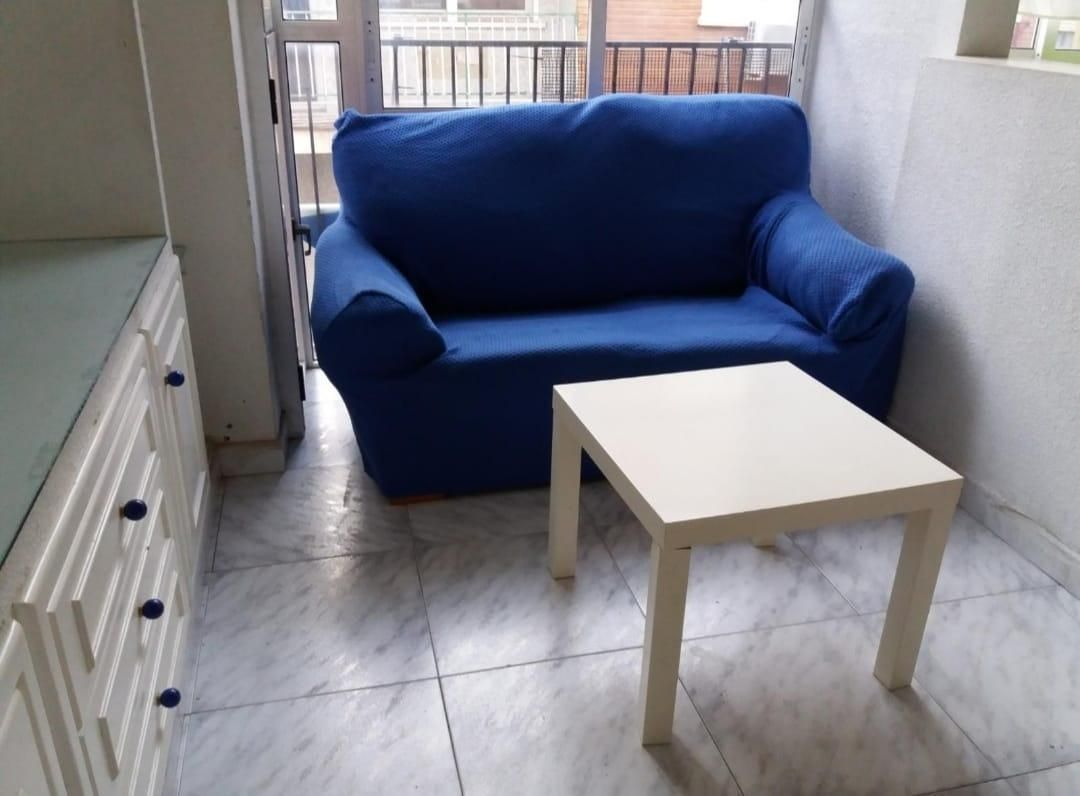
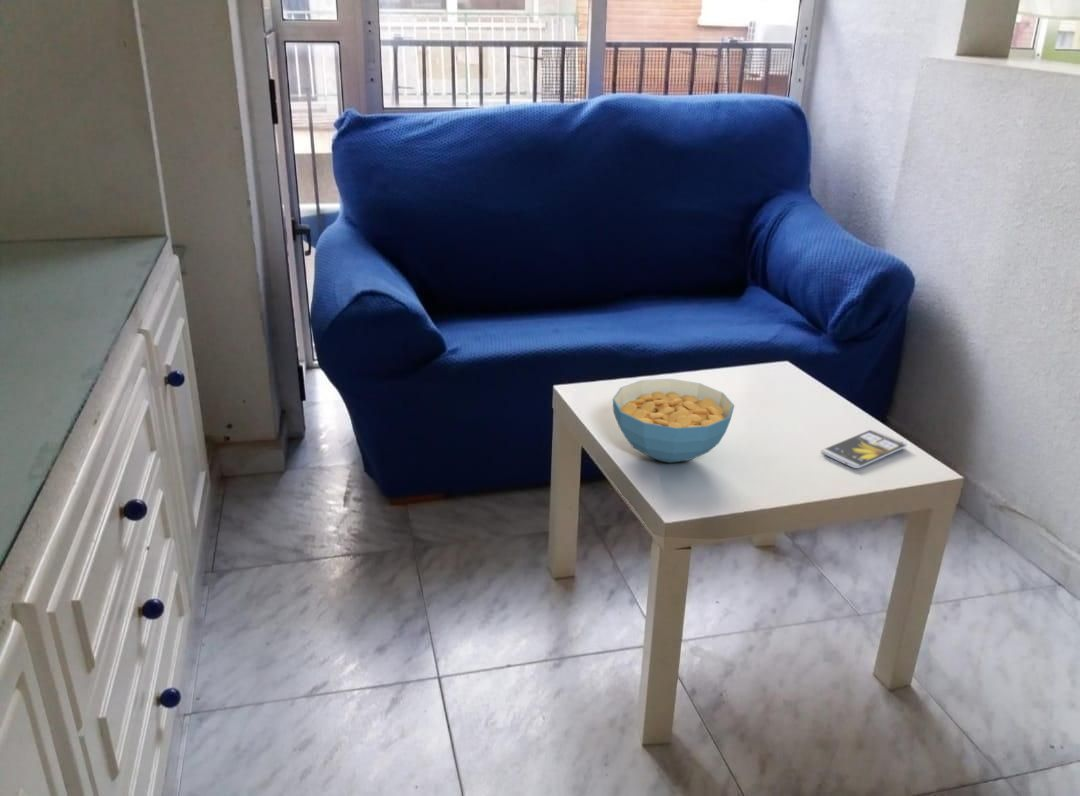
+ smartphone [821,429,908,469]
+ cereal bowl [612,378,735,464]
